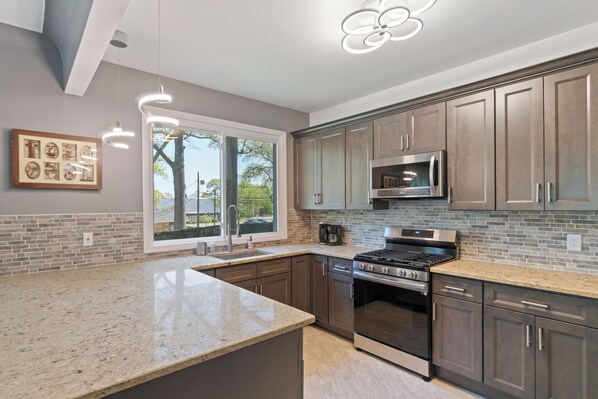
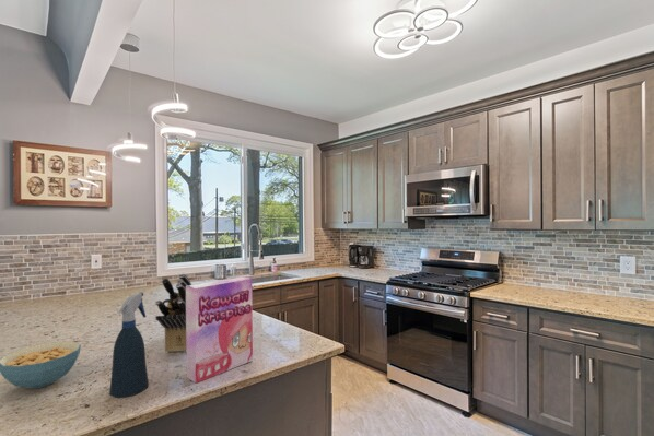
+ cereal bowl [0,341,82,389]
+ knife block [154,273,192,353]
+ spray bottle [108,291,150,399]
+ cereal box [185,275,254,384]
